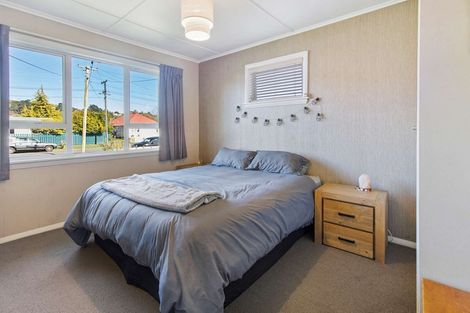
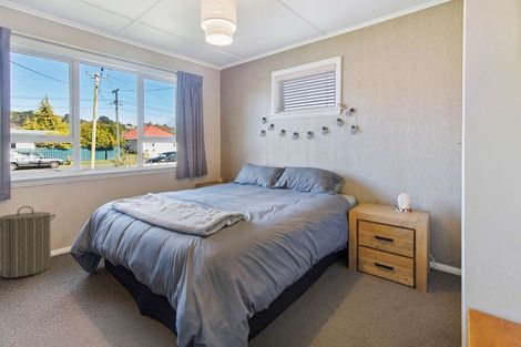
+ laundry hamper [0,205,57,279]
